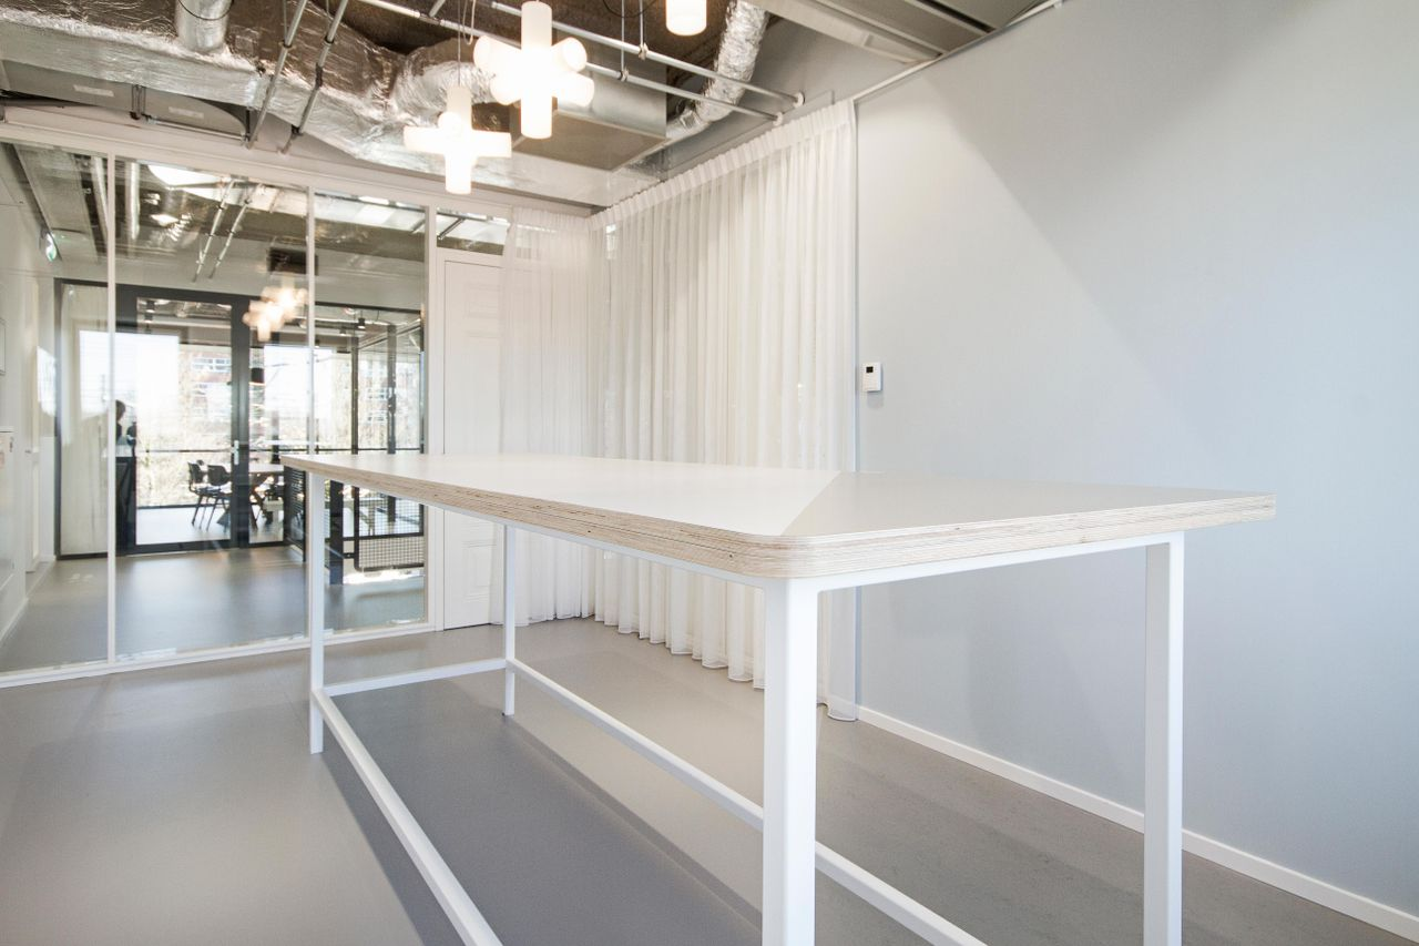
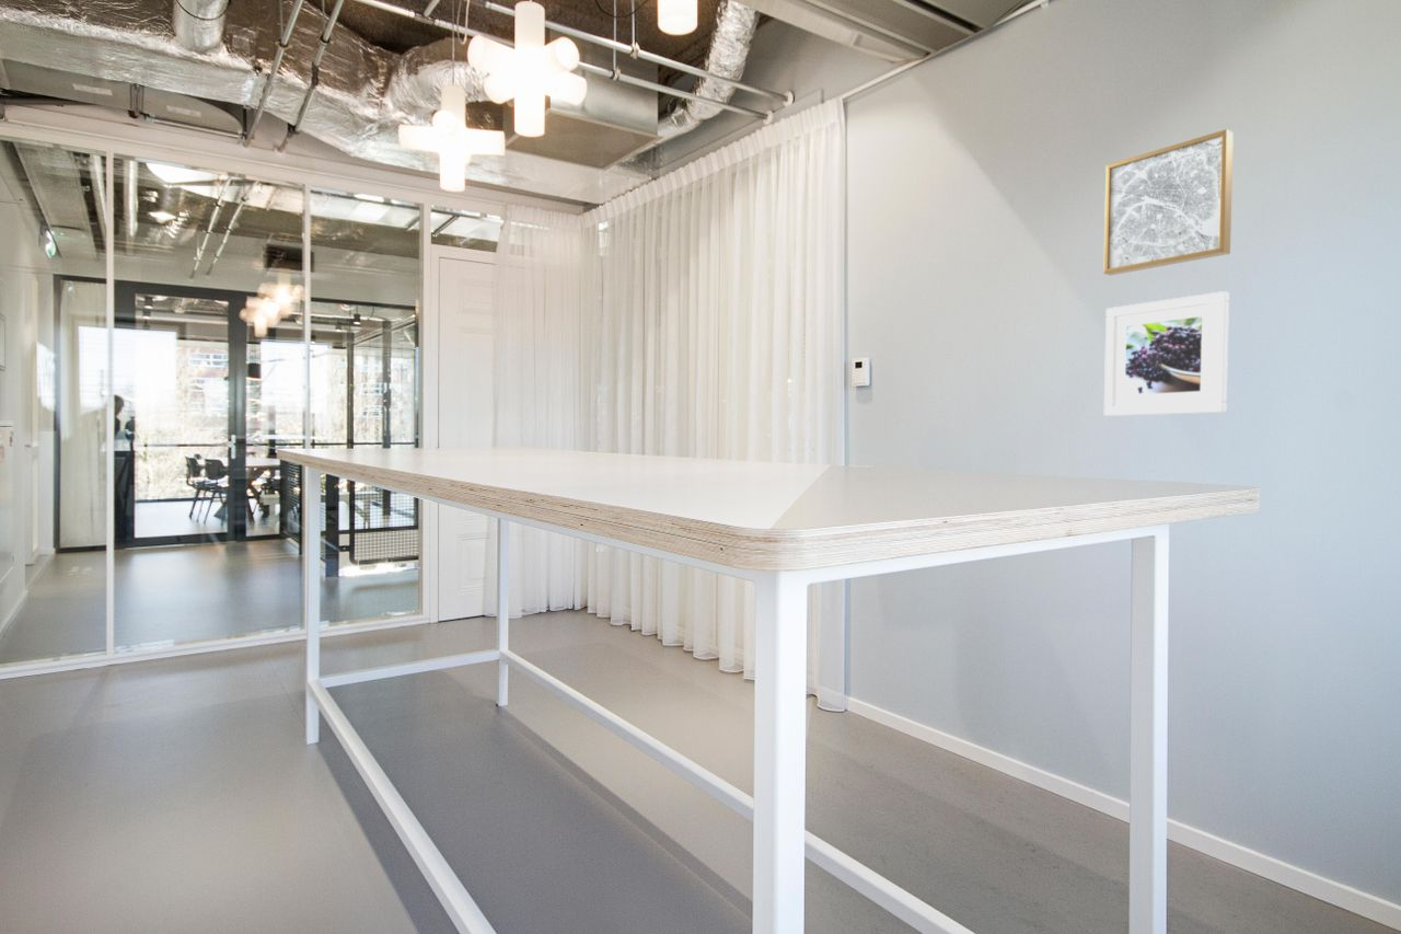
+ wall art [1102,128,1235,276]
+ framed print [1103,290,1230,417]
